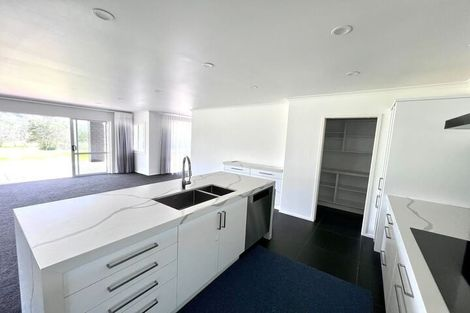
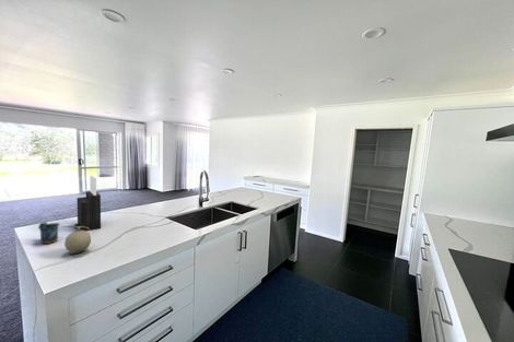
+ fruit [61,225,92,255]
+ mug [37,221,60,245]
+ knife block [73,175,102,232]
